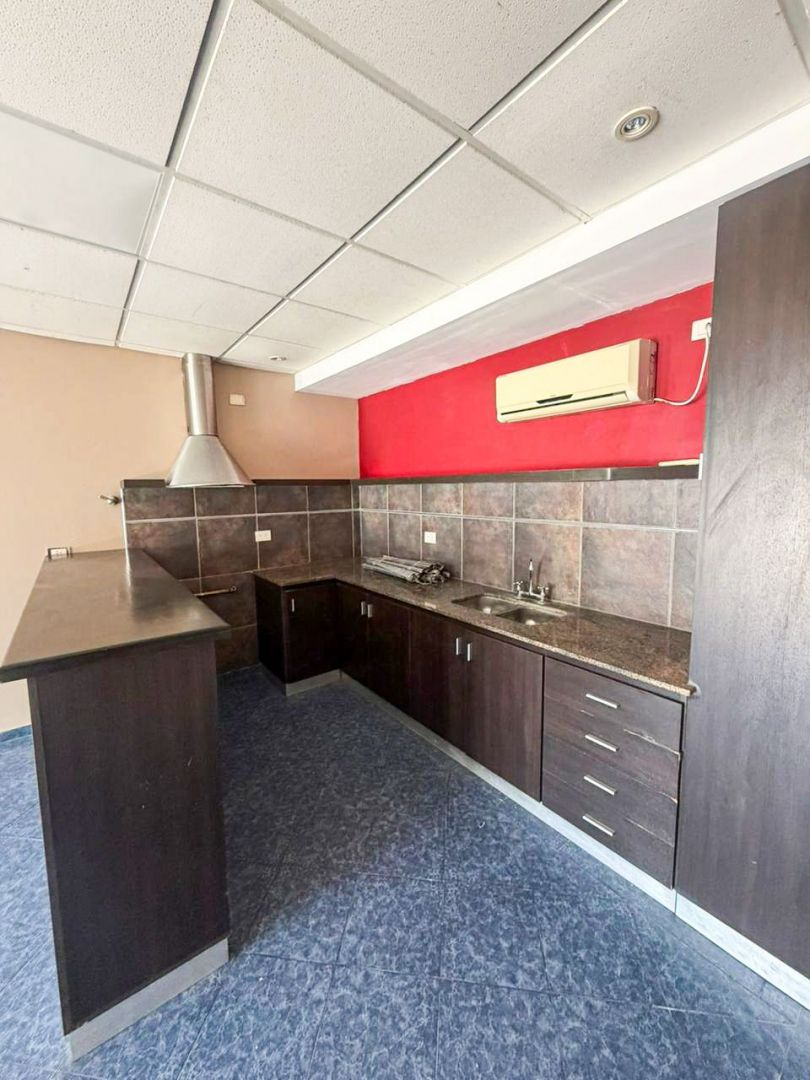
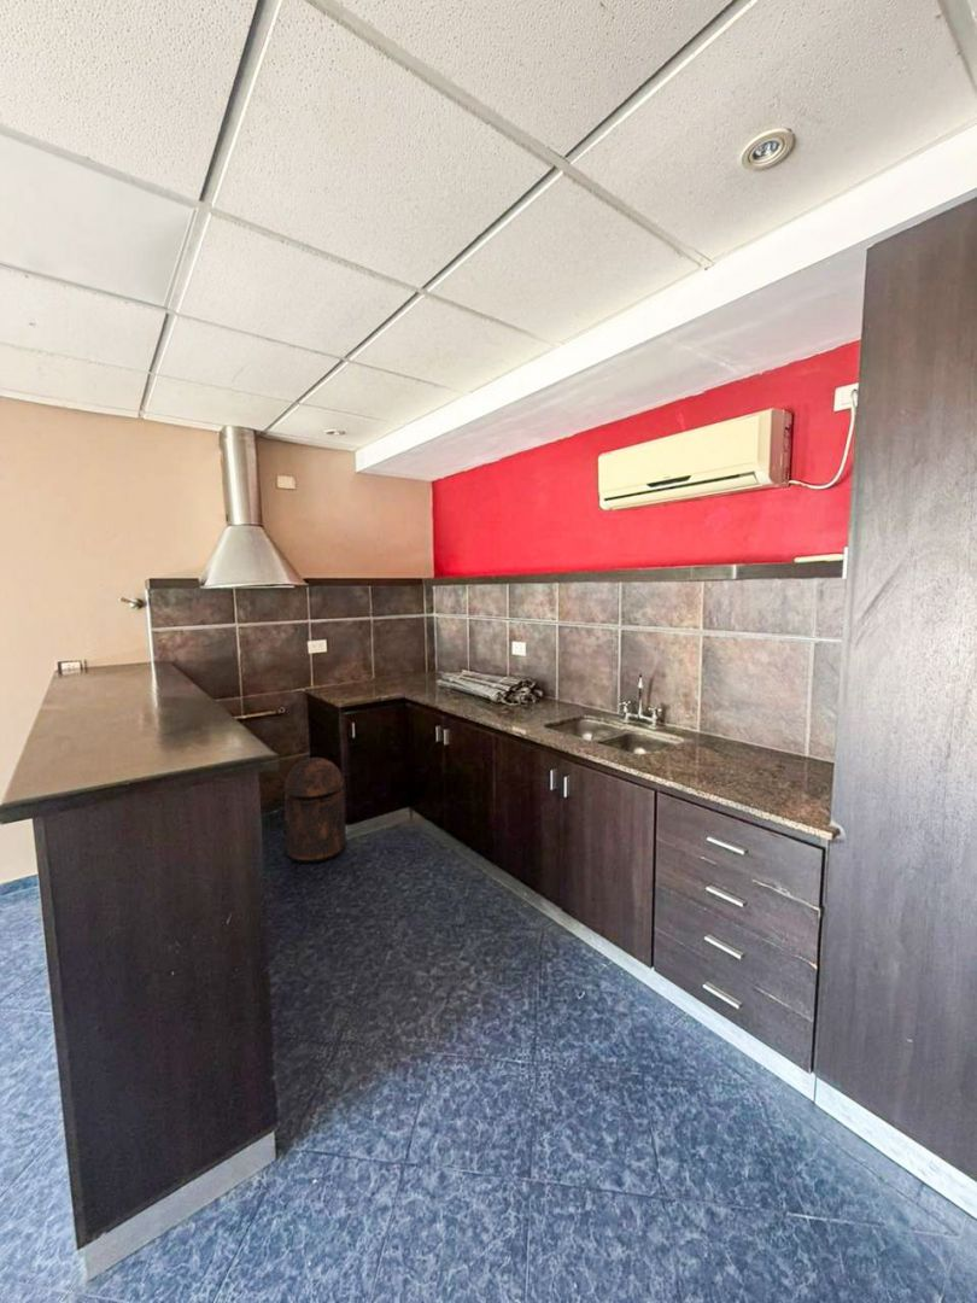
+ trash can [283,756,347,864]
